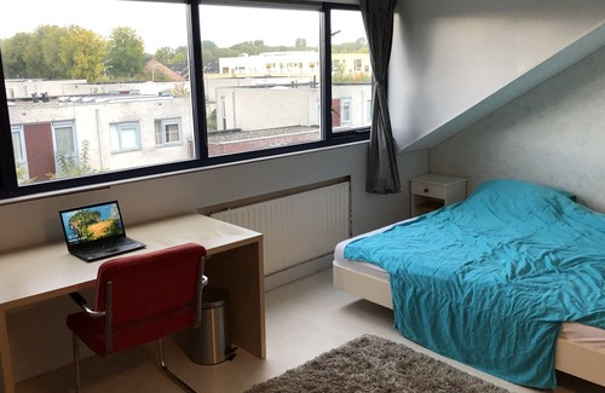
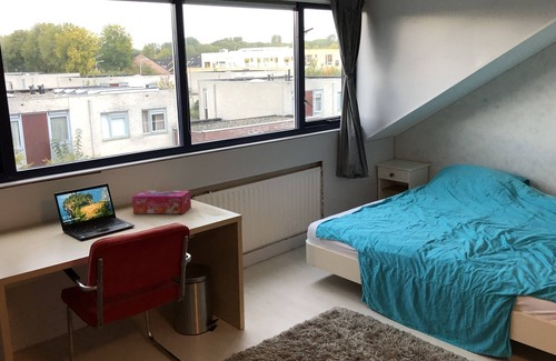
+ tissue box [131,190,192,214]
